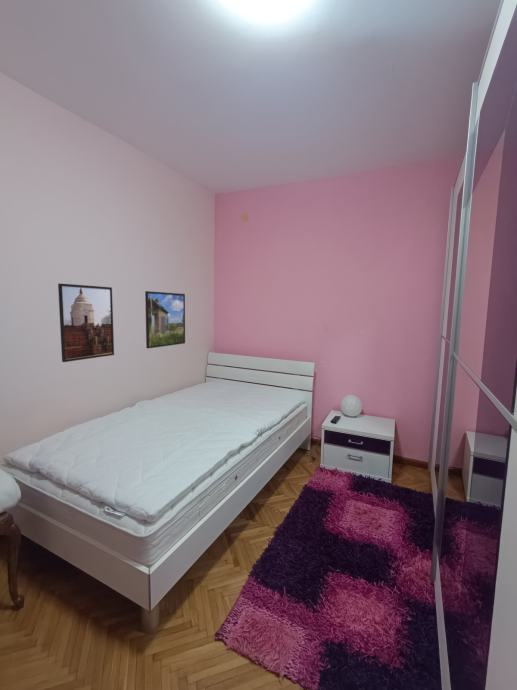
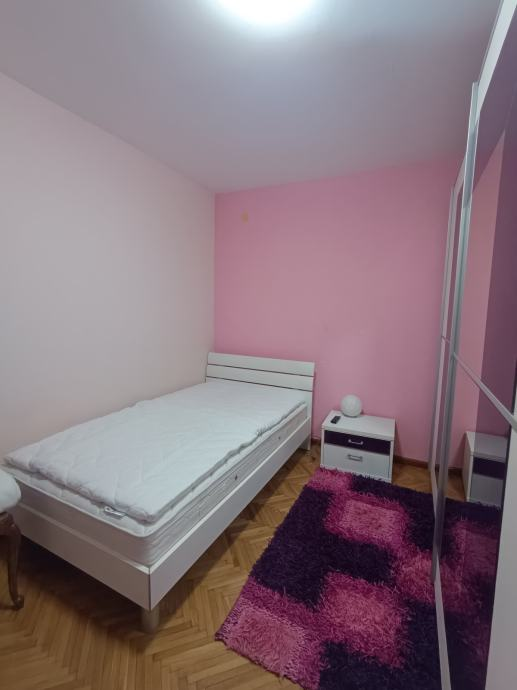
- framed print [144,290,186,349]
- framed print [57,283,115,363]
